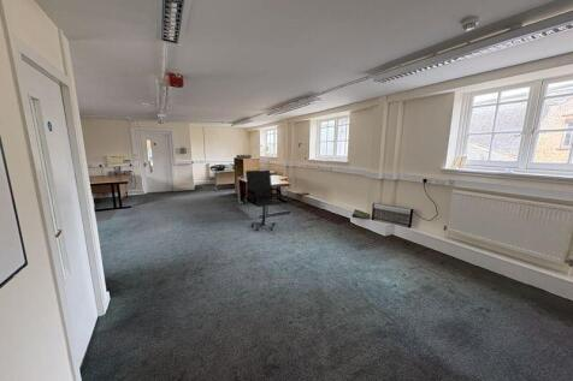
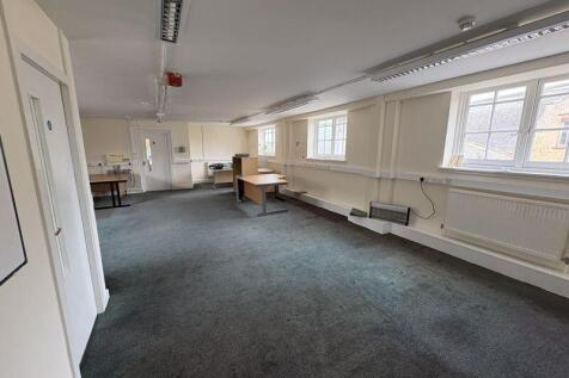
- office chair [244,168,284,232]
